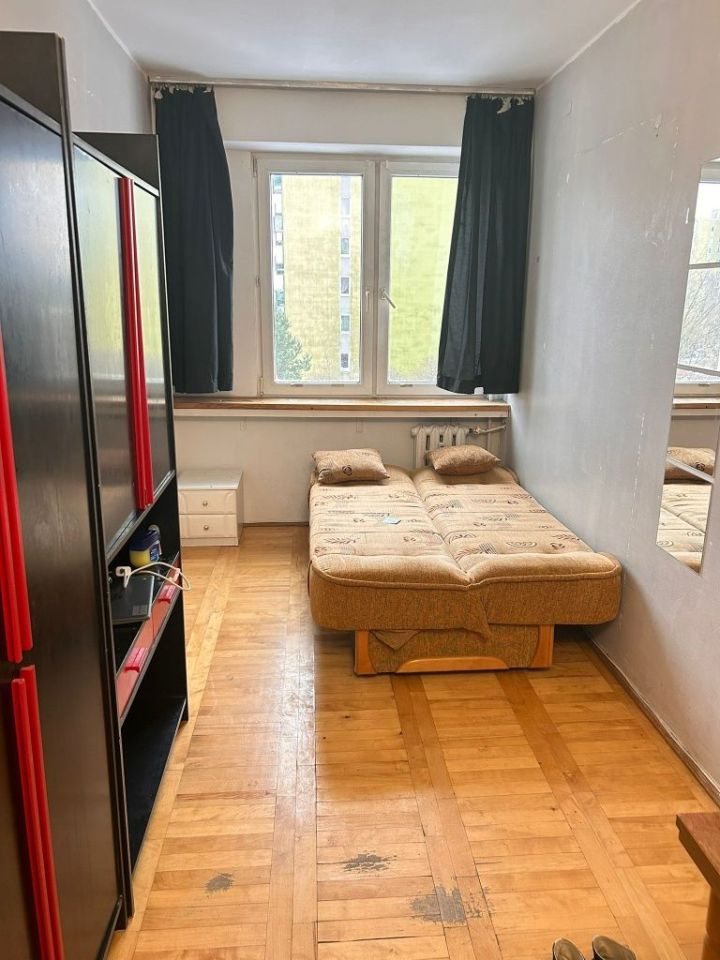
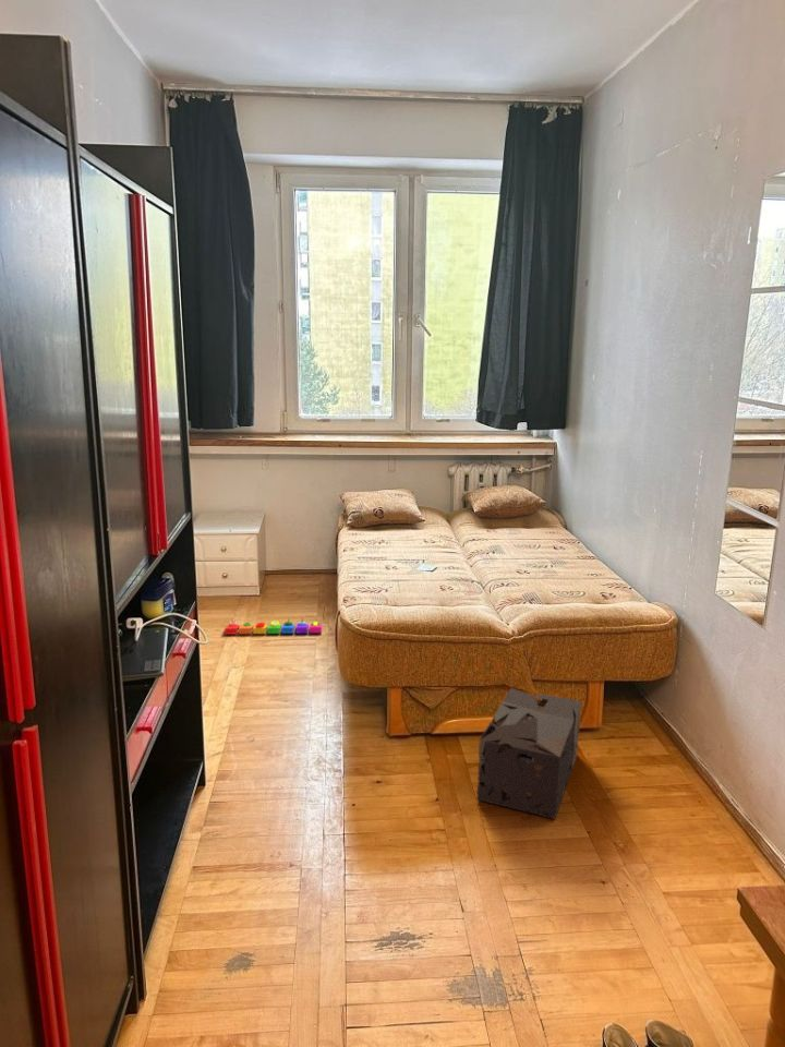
+ cardboard box [475,687,582,820]
+ knob puzzle [224,616,323,636]
